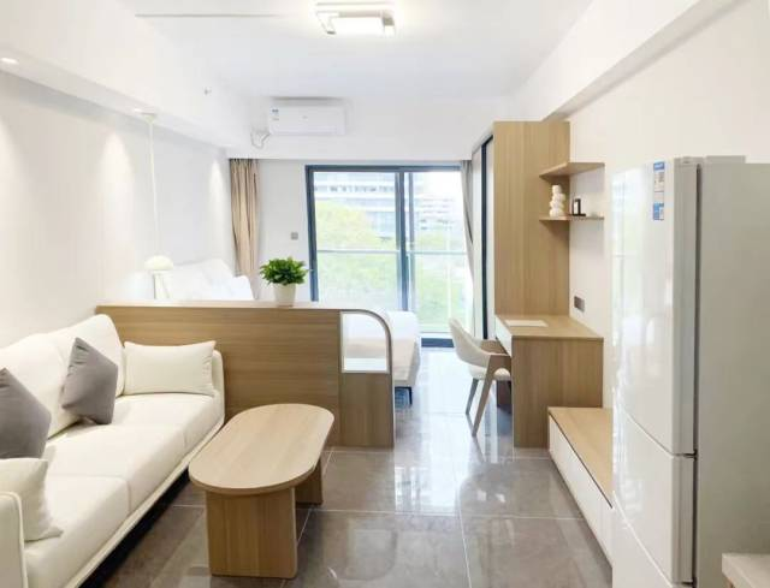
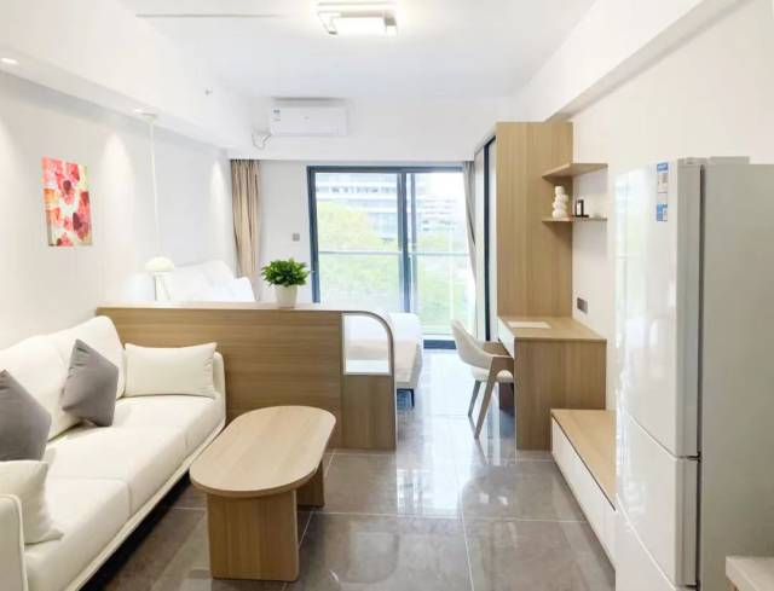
+ wall art [40,156,94,248]
